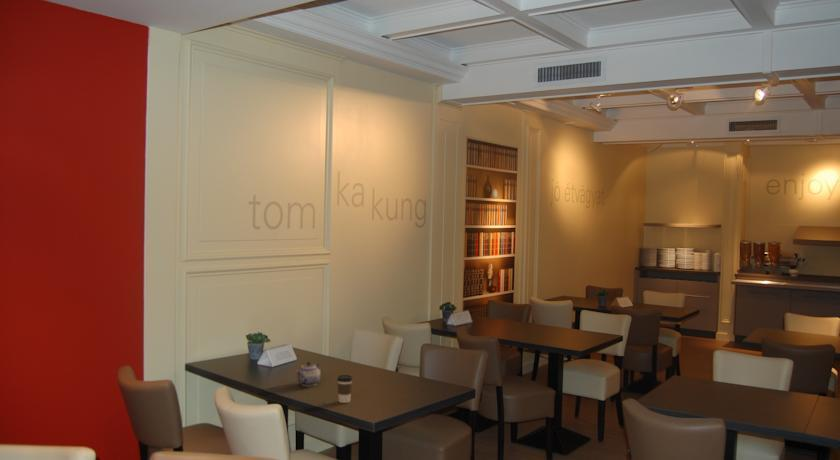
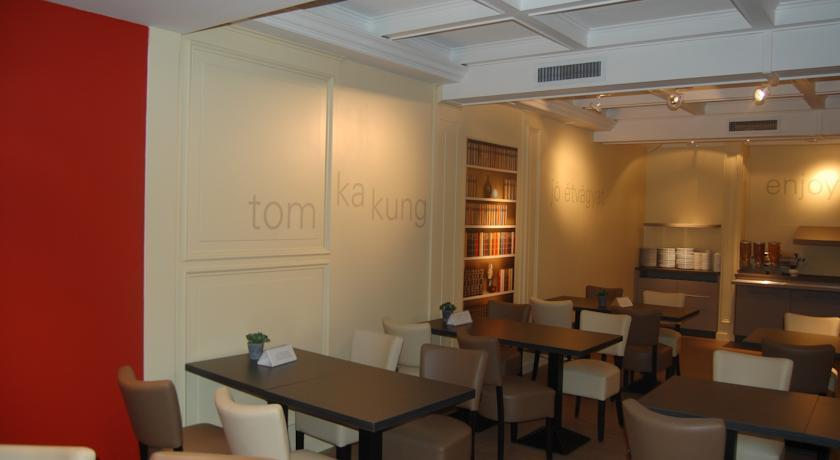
- coffee cup [336,374,354,404]
- teapot [295,361,322,387]
